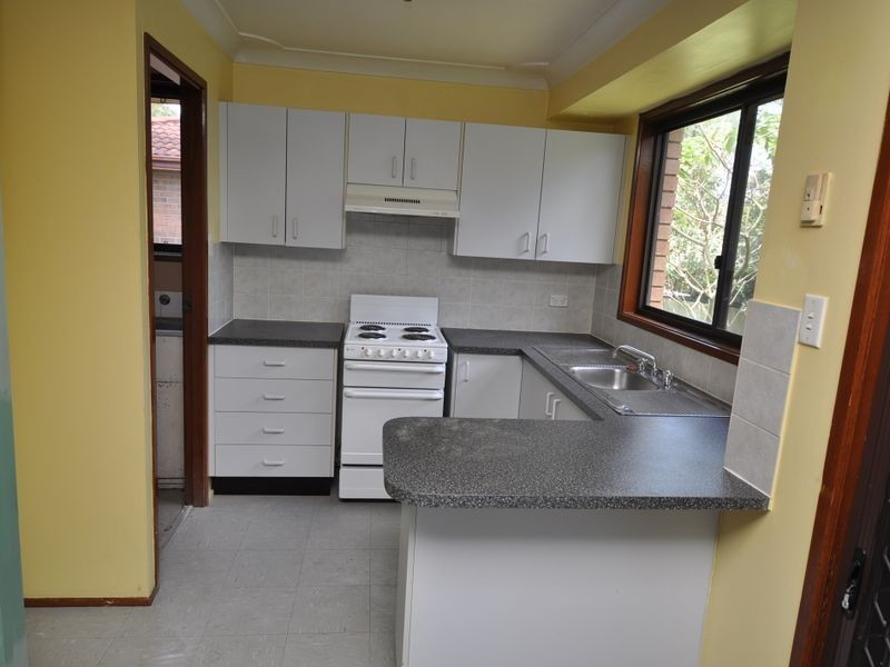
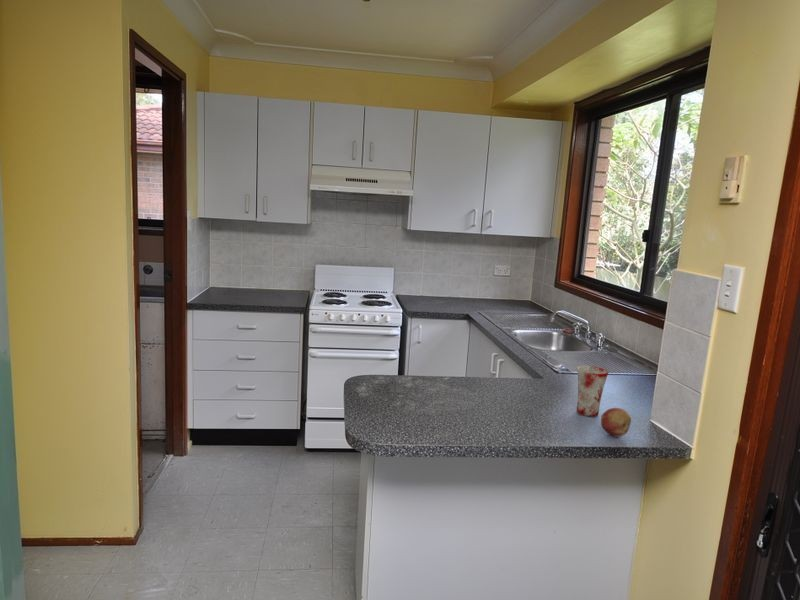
+ mug [576,365,609,418]
+ fruit [600,407,632,438]
